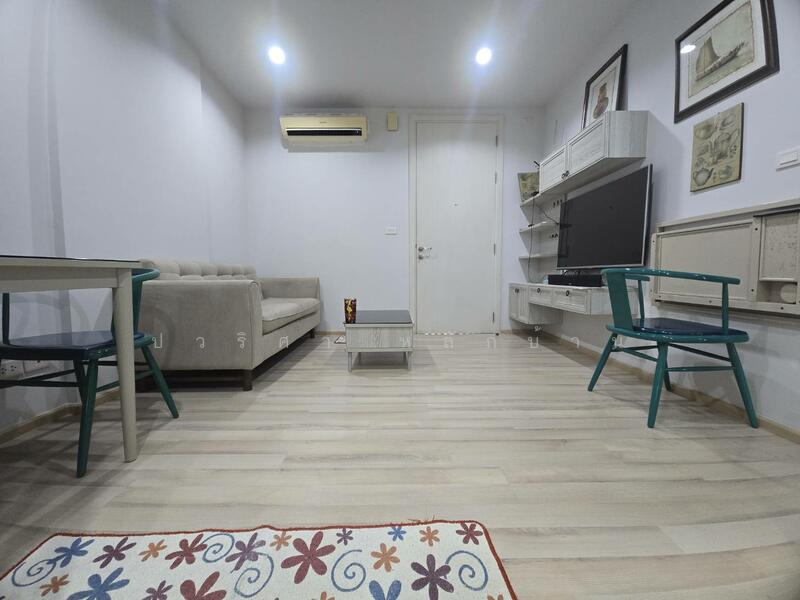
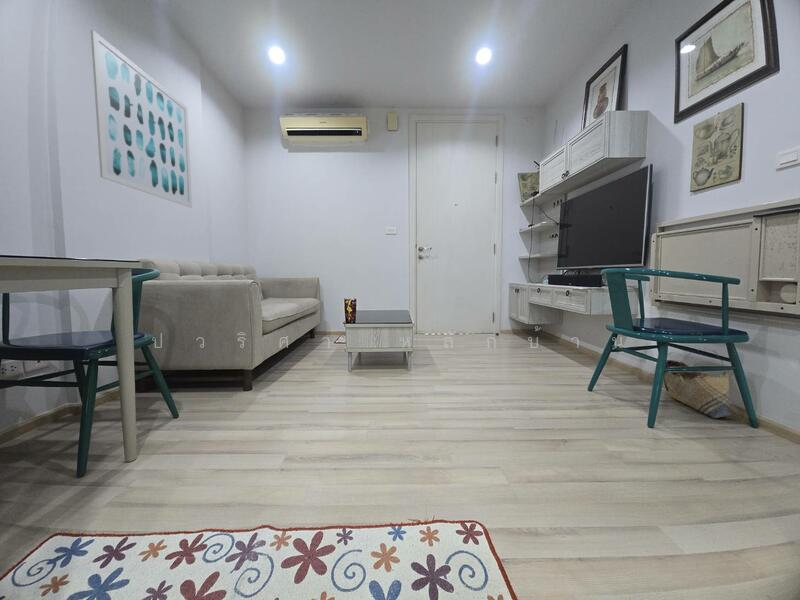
+ wall art [90,29,193,209]
+ basket [663,347,733,419]
